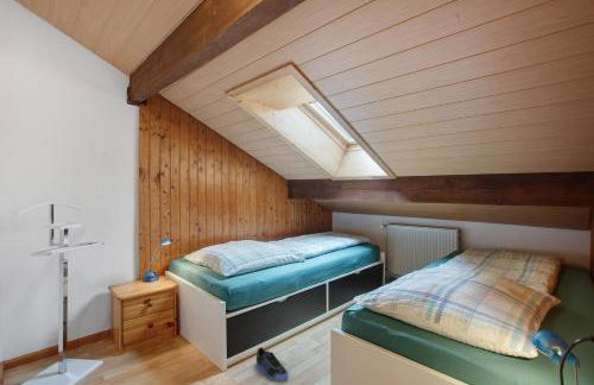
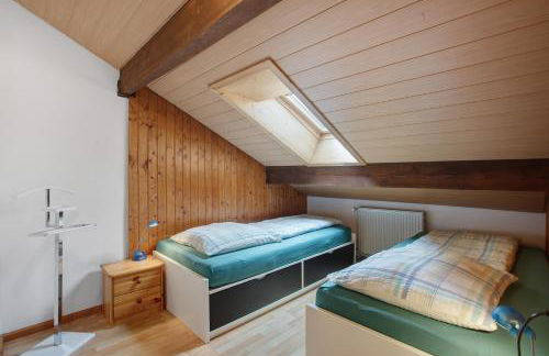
- sneaker [255,346,290,381]
